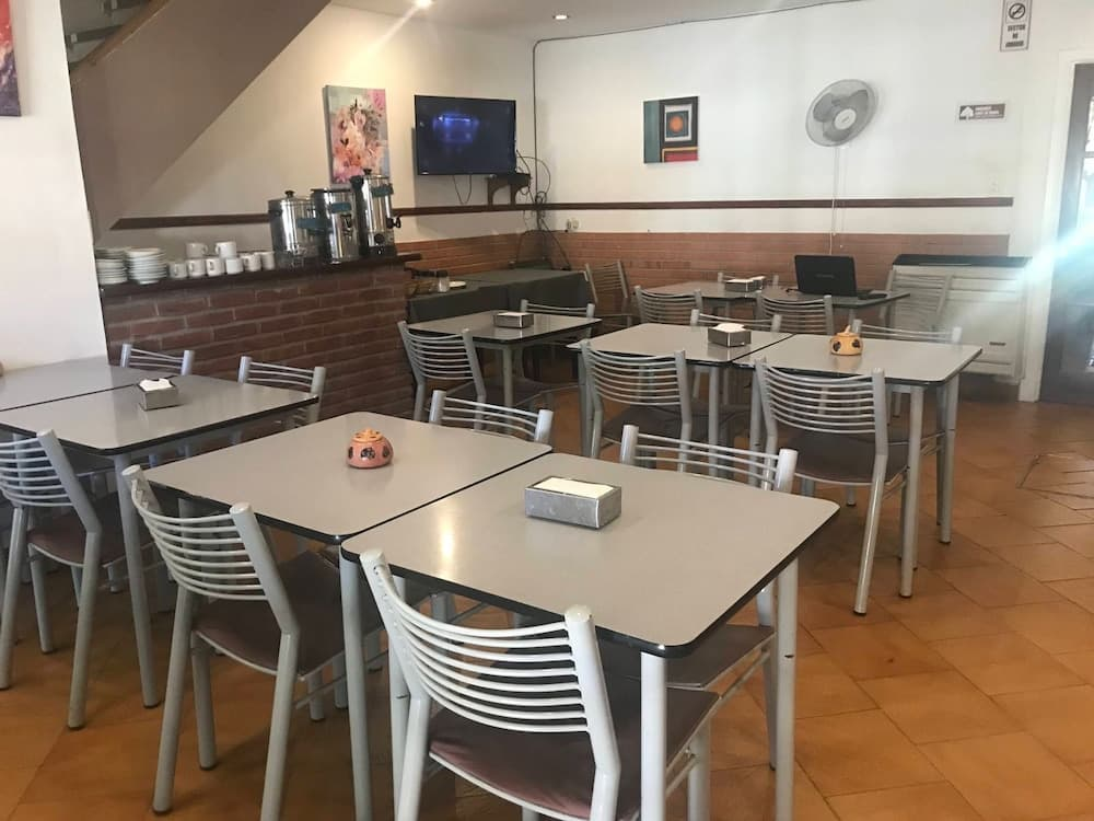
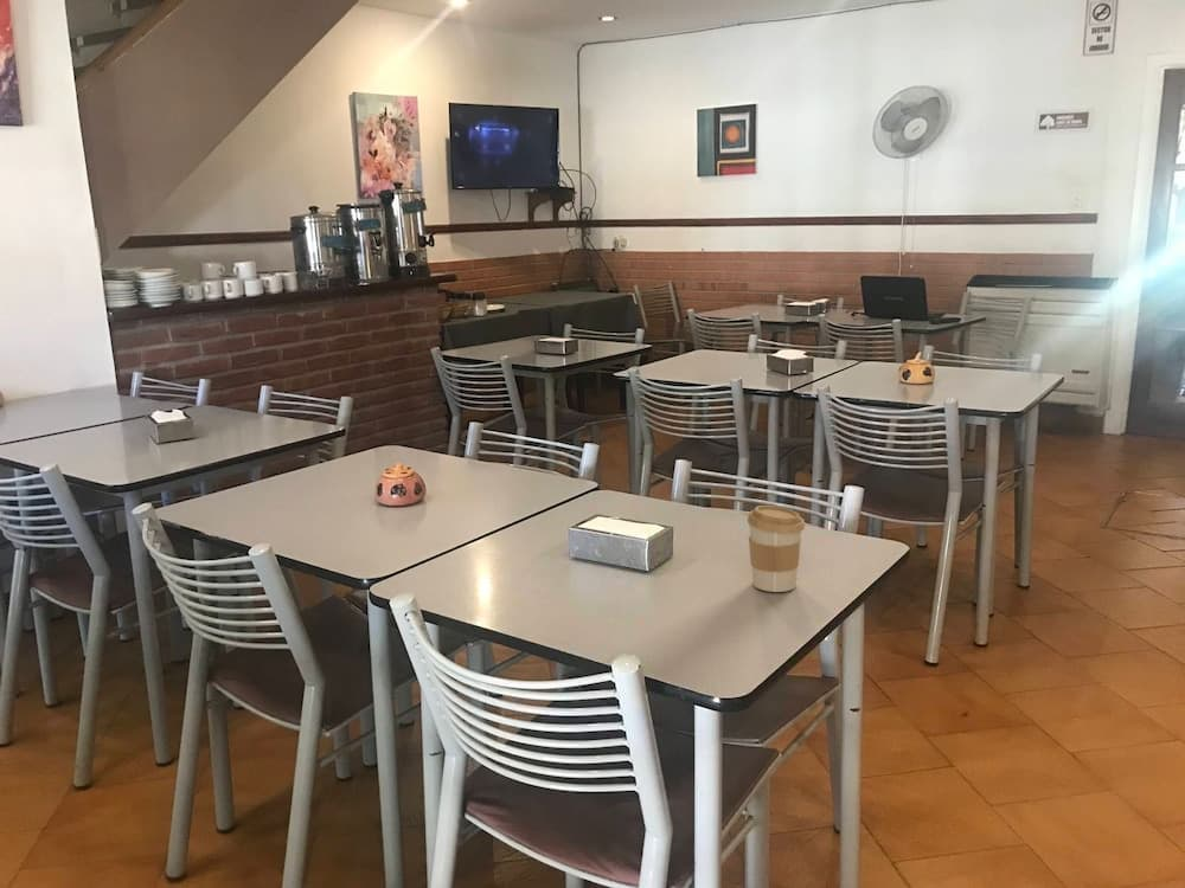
+ coffee cup [745,504,806,593]
